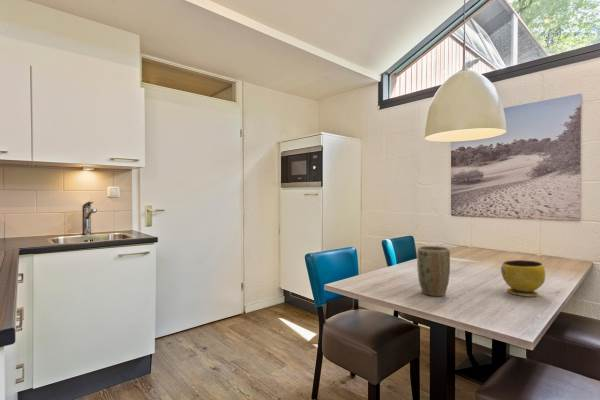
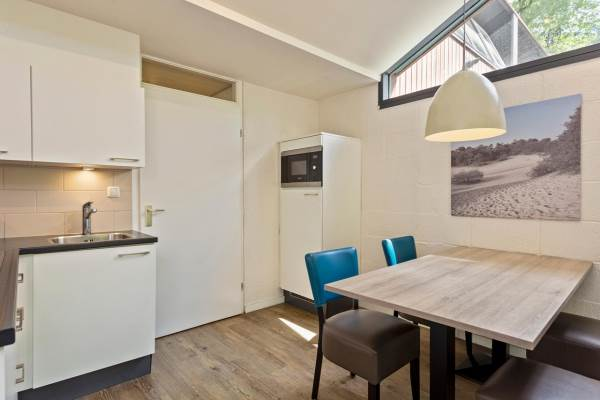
- plant pot [416,245,451,297]
- bowl [500,259,546,298]
